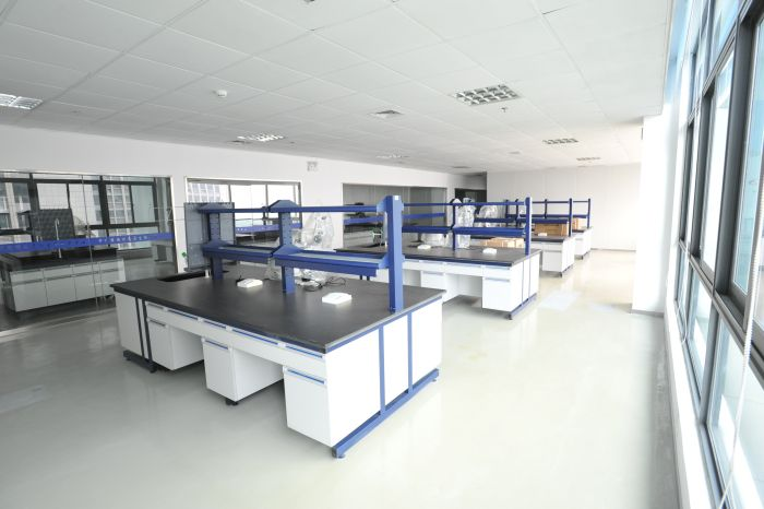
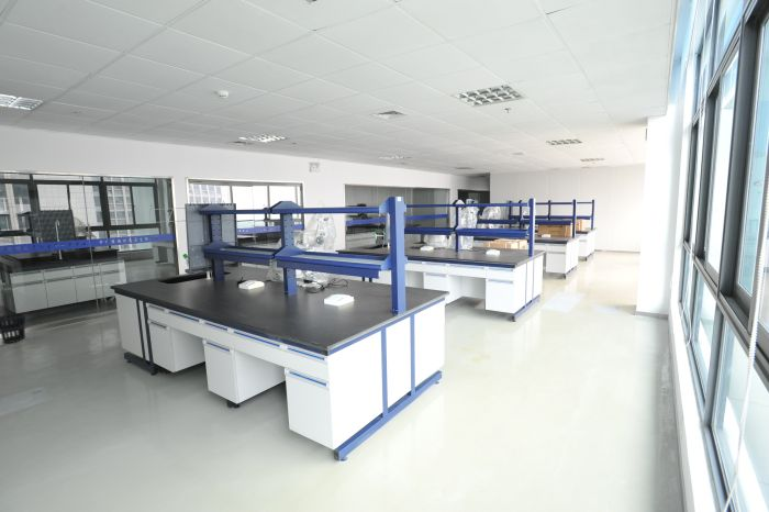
+ wastebasket [0,312,26,344]
